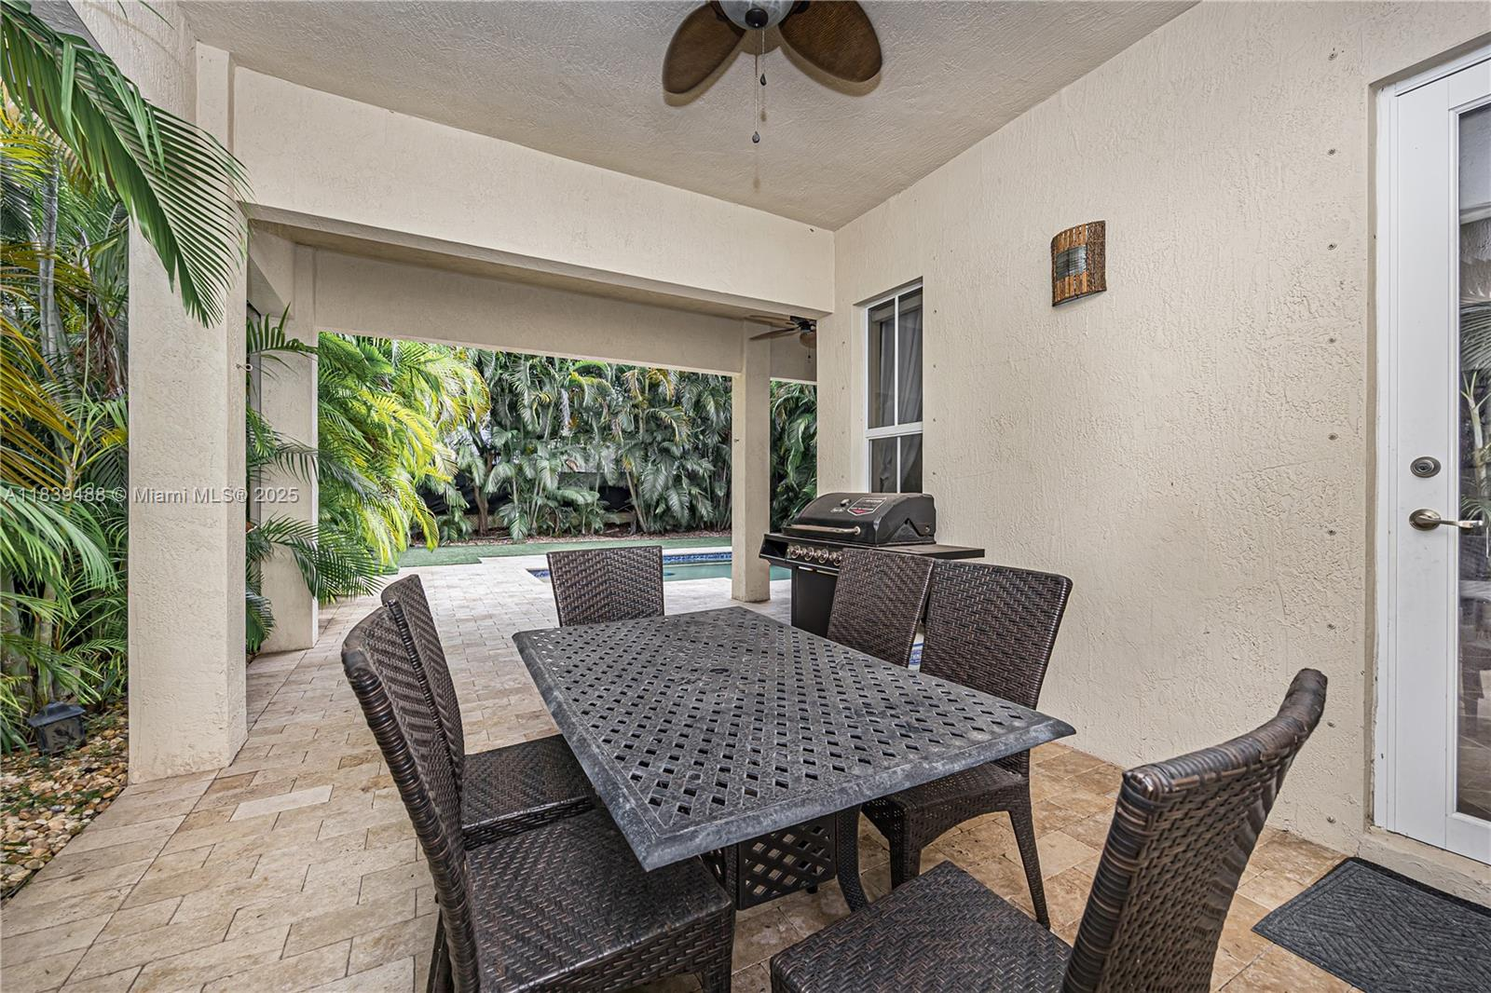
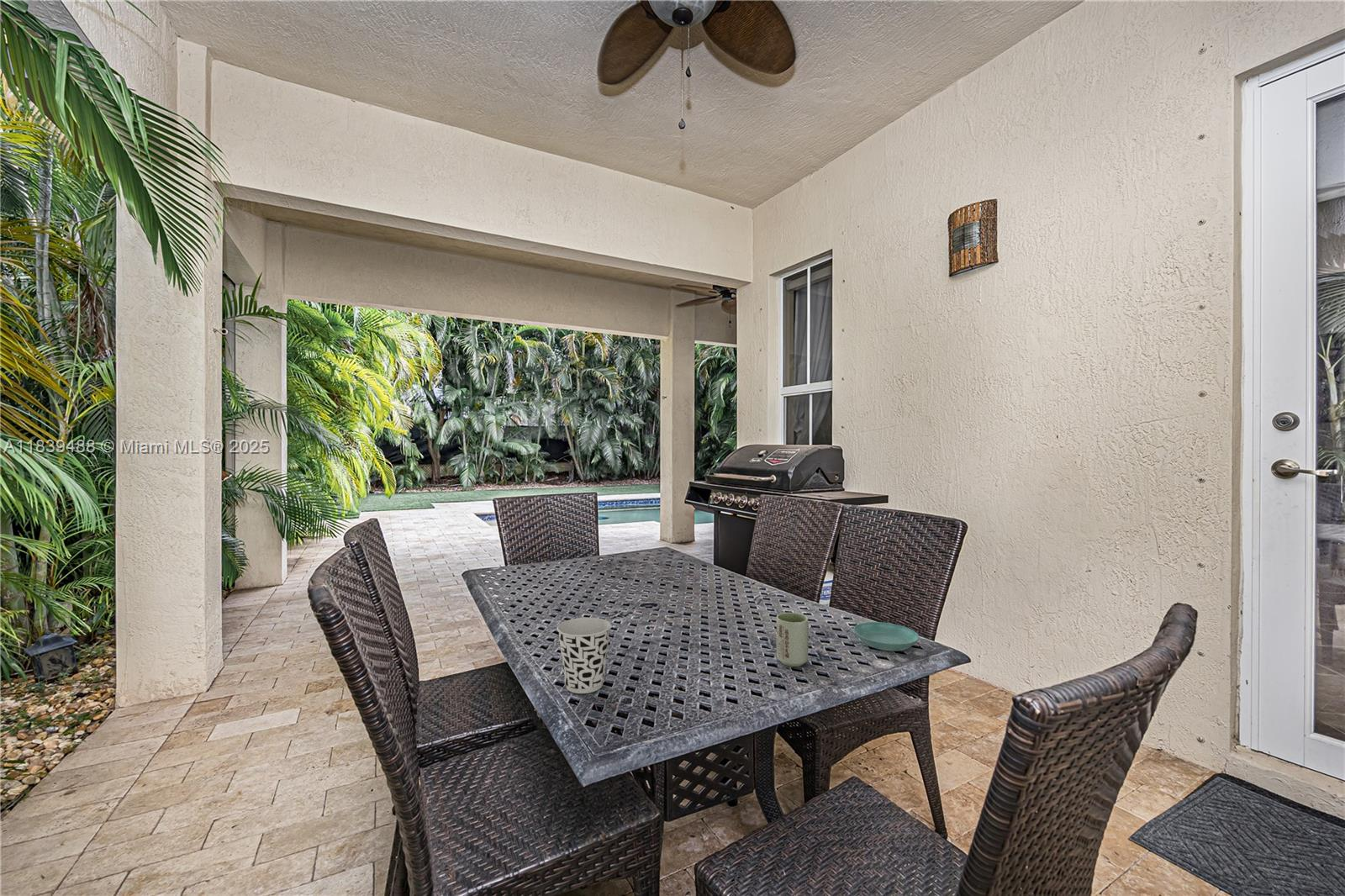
+ saucer [852,621,920,652]
+ cup [776,612,809,667]
+ cup [556,617,612,694]
